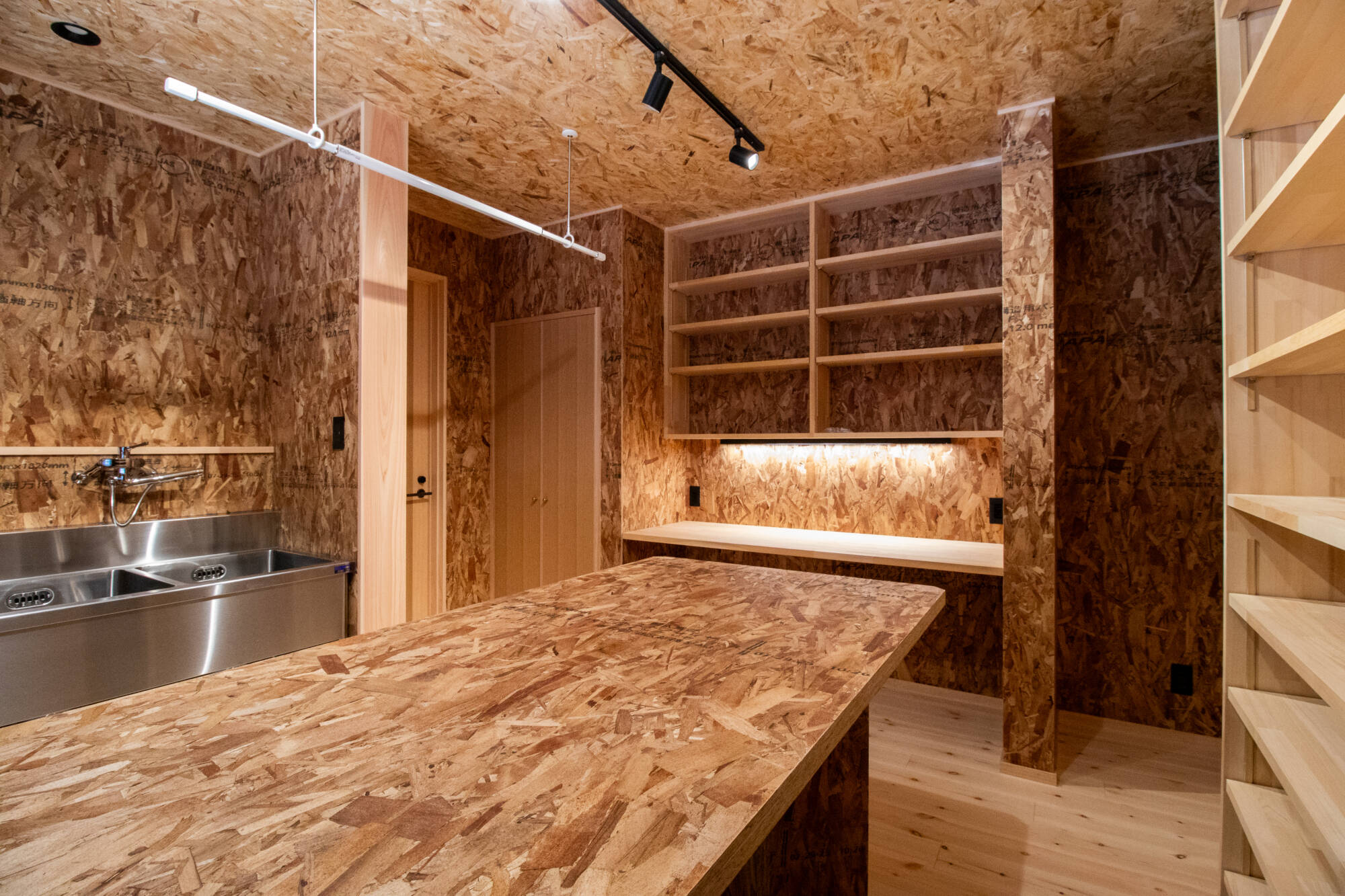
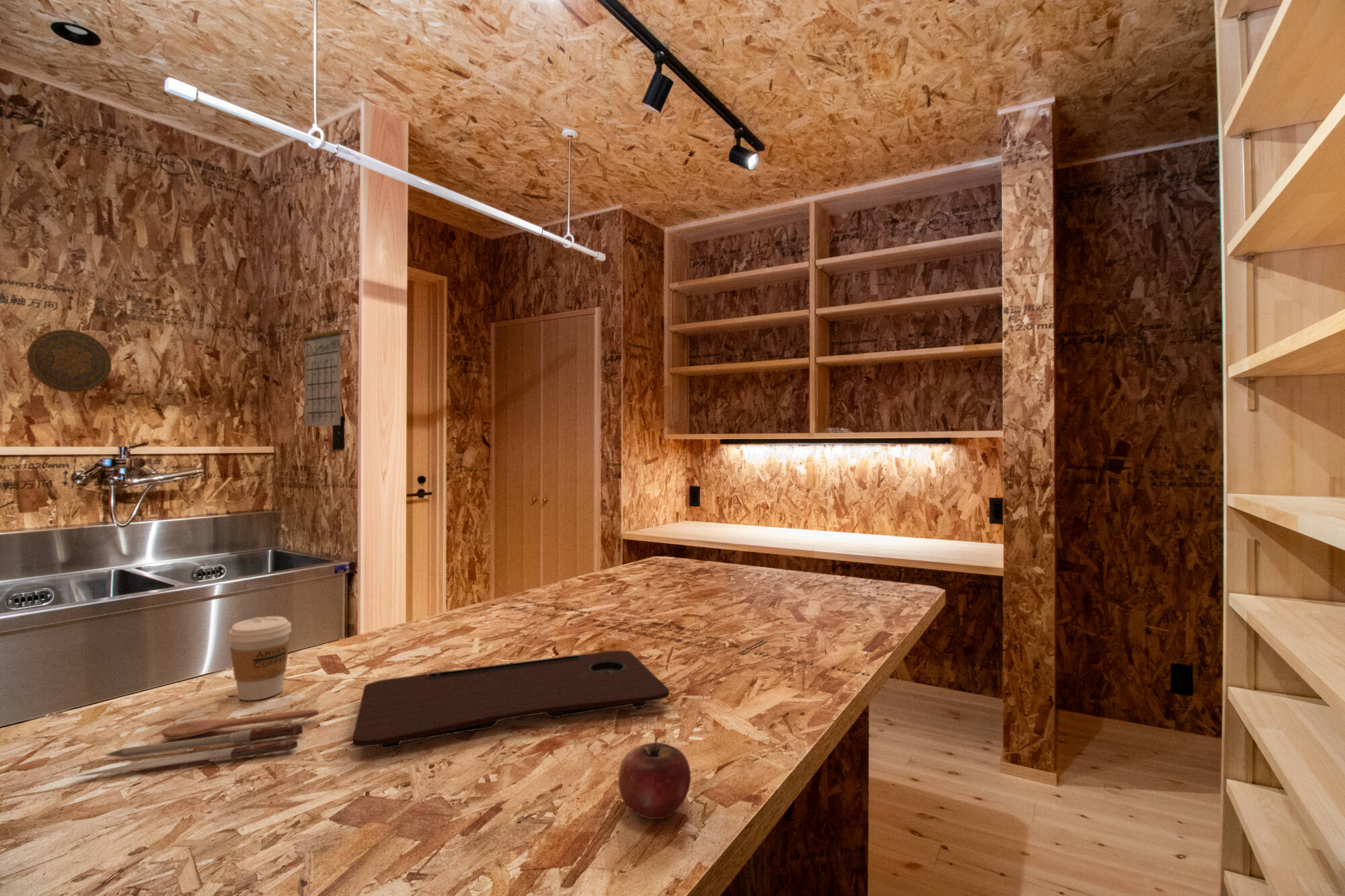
+ spoon [69,708,319,778]
+ decorative plate [26,329,112,393]
+ calendar [301,310,344,427]
+ coffee cup [227,616,293,701]
+ apple [618,737,691,820]
+ cutting board [352,650,670,749]
